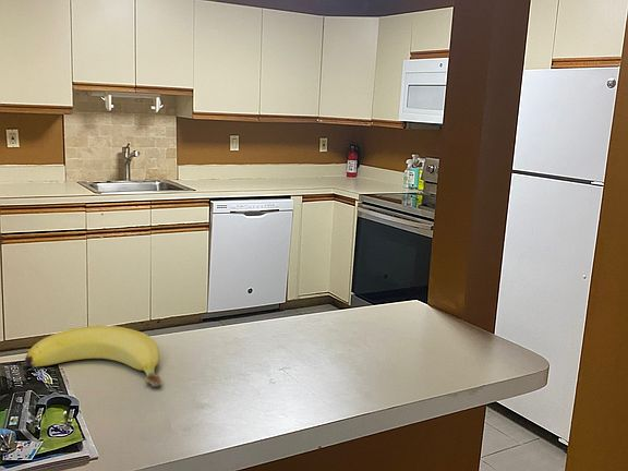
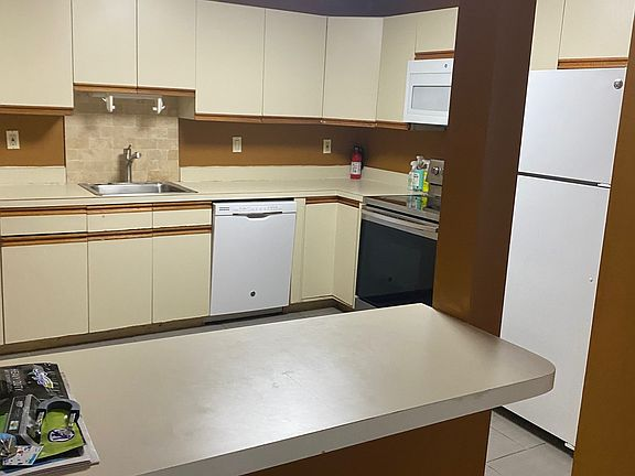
- banana [24,325,164,388]
